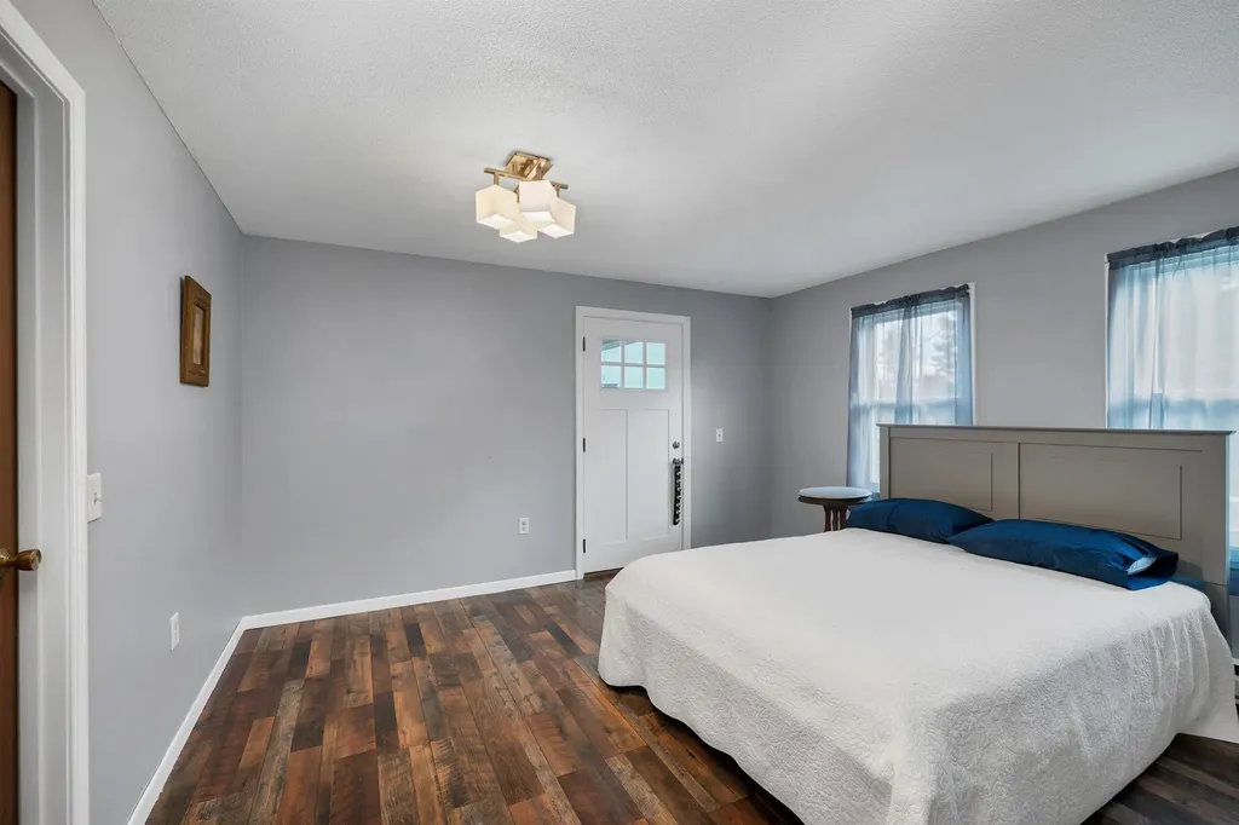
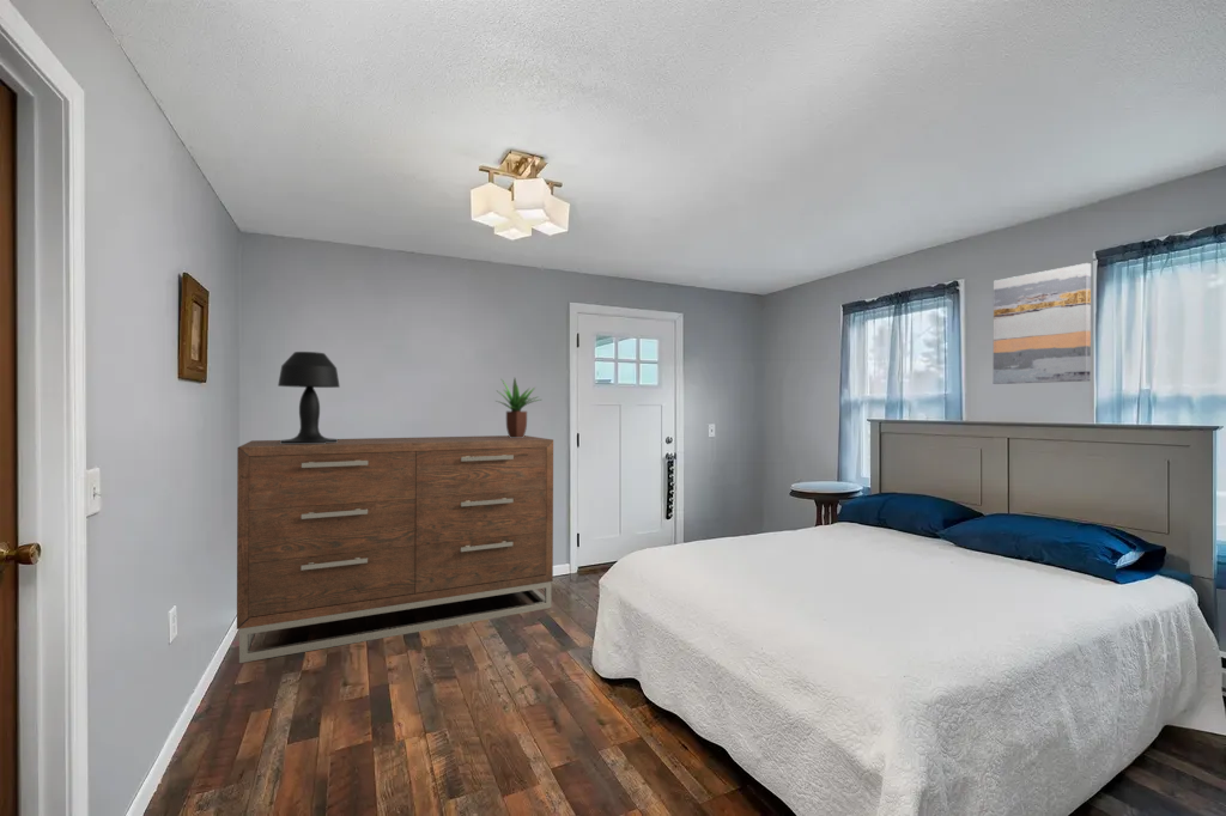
+ wall art [991,262,1092,385]
+ dresser [236,434,554,664]
+ potted plant [496,377,541,438]
+ table lamp [277,351,341,444]
